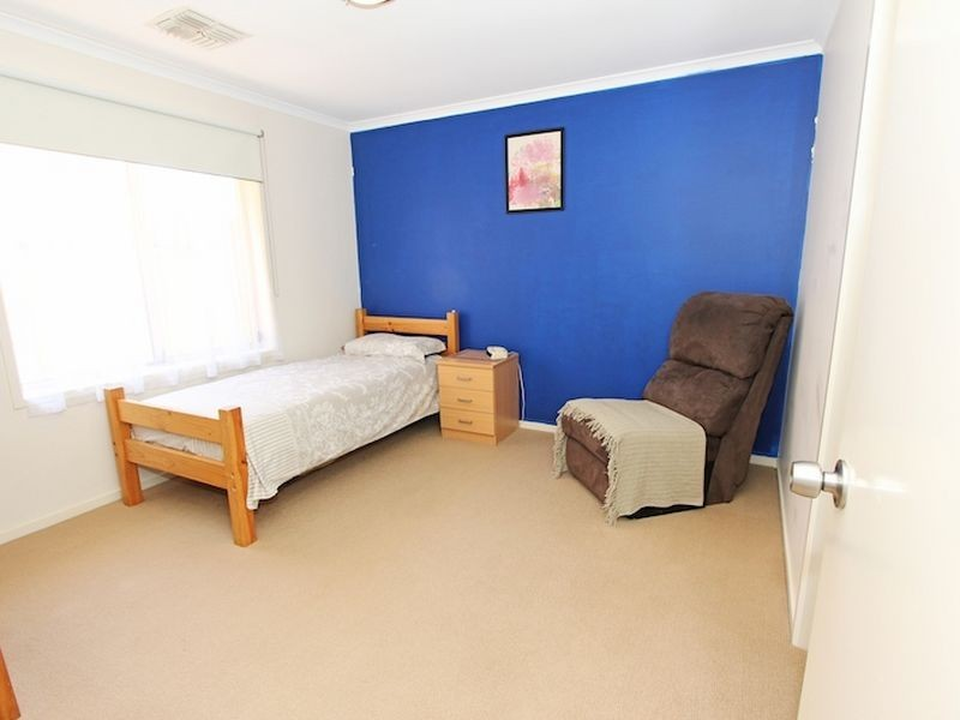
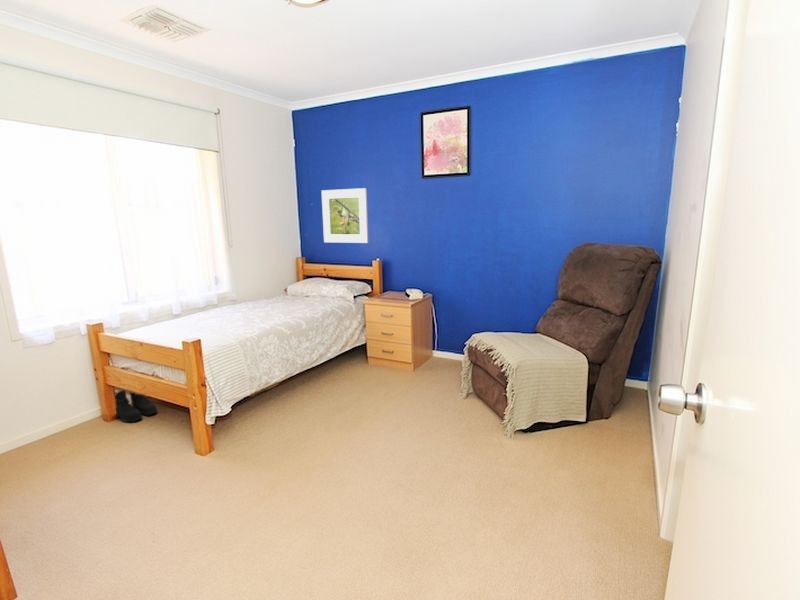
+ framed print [321,187,369,244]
+ boots [114,389,158,423]
